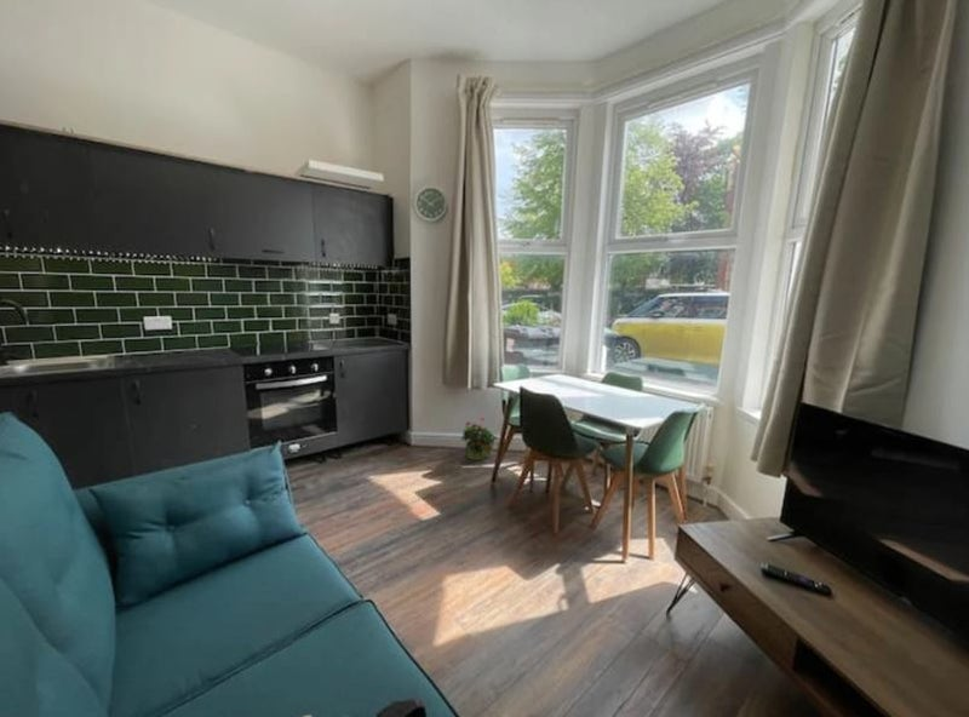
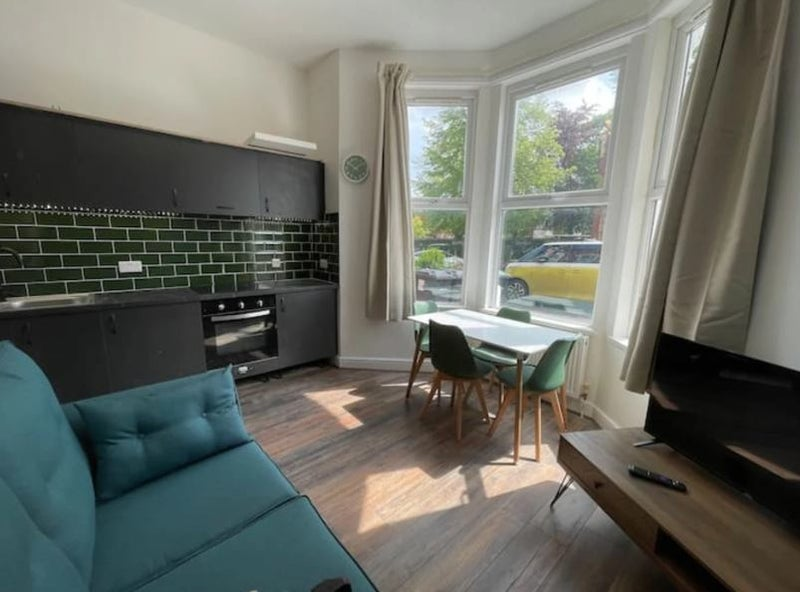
- potted plant [459,417,500,461]
